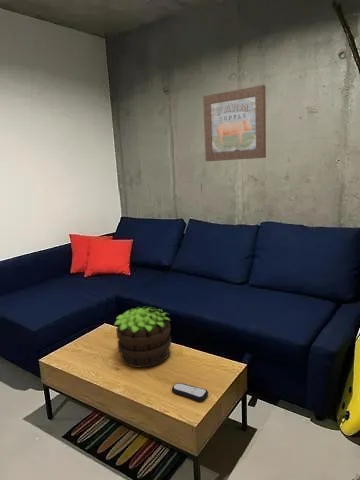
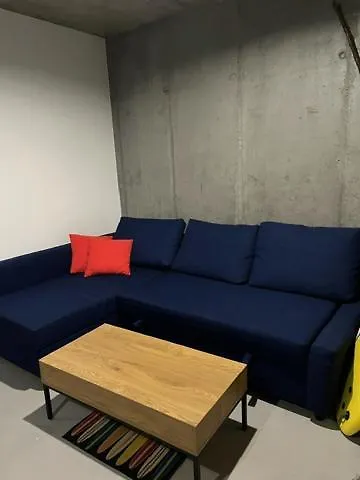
- potted plant [113,305,172,369]
- remote control [171,382,209,402]
- wall art [202,84,267,162]
